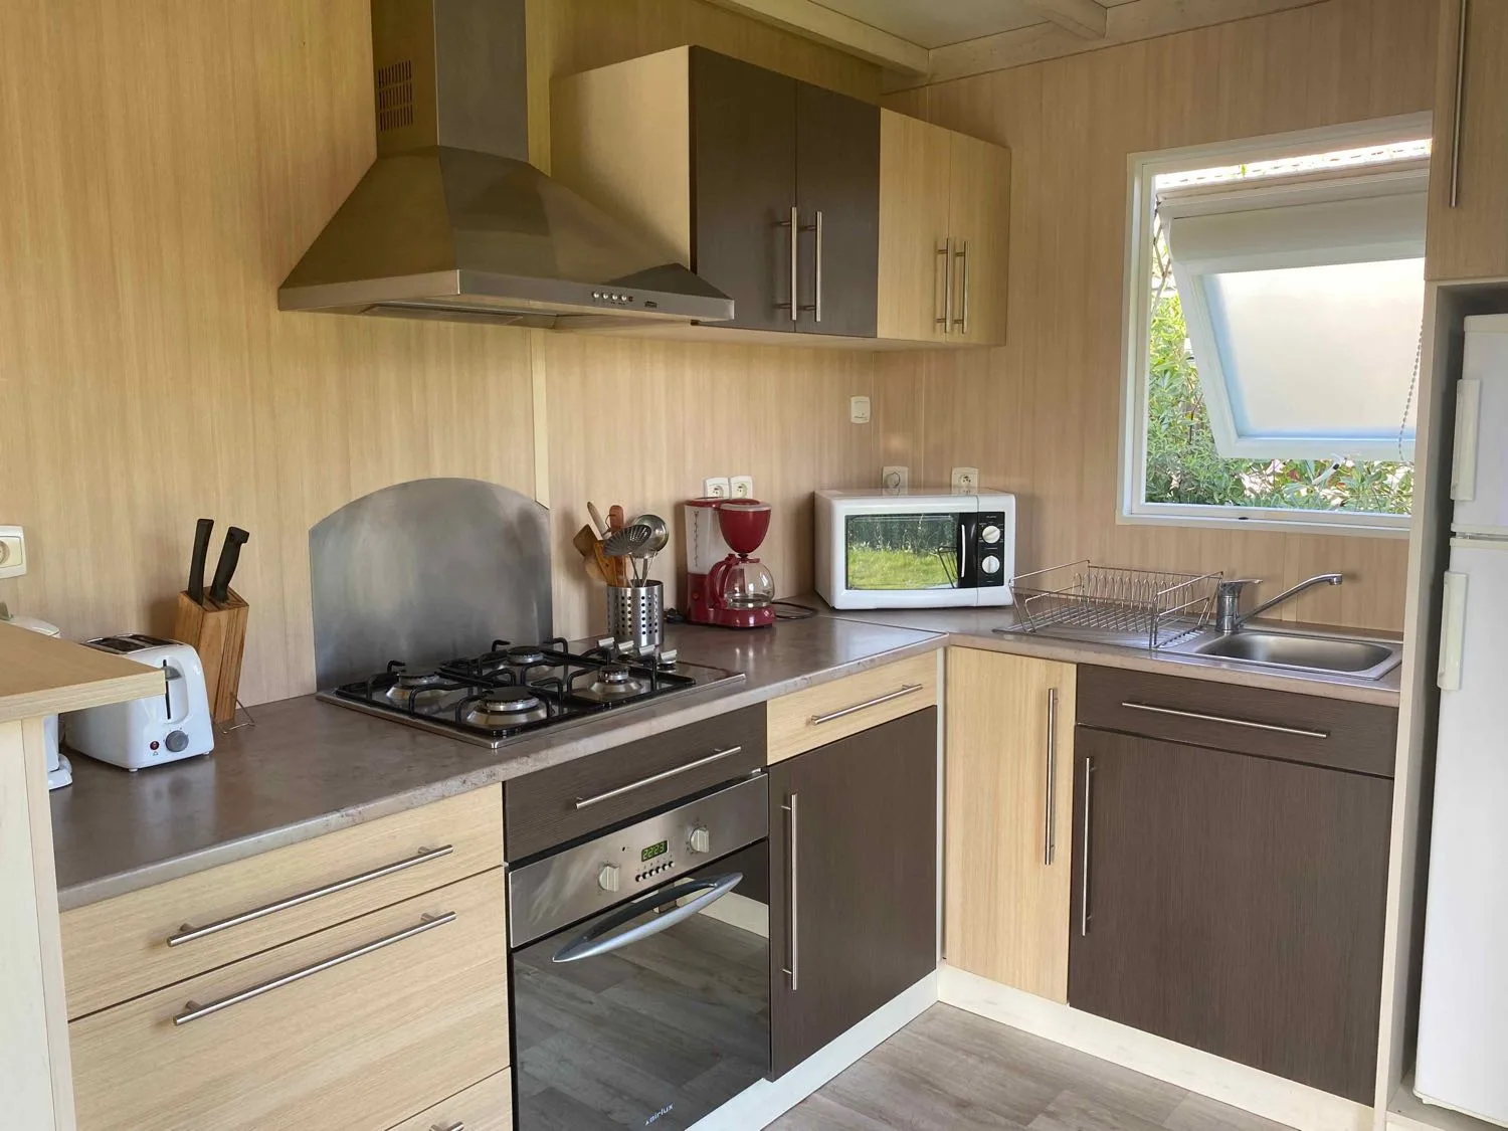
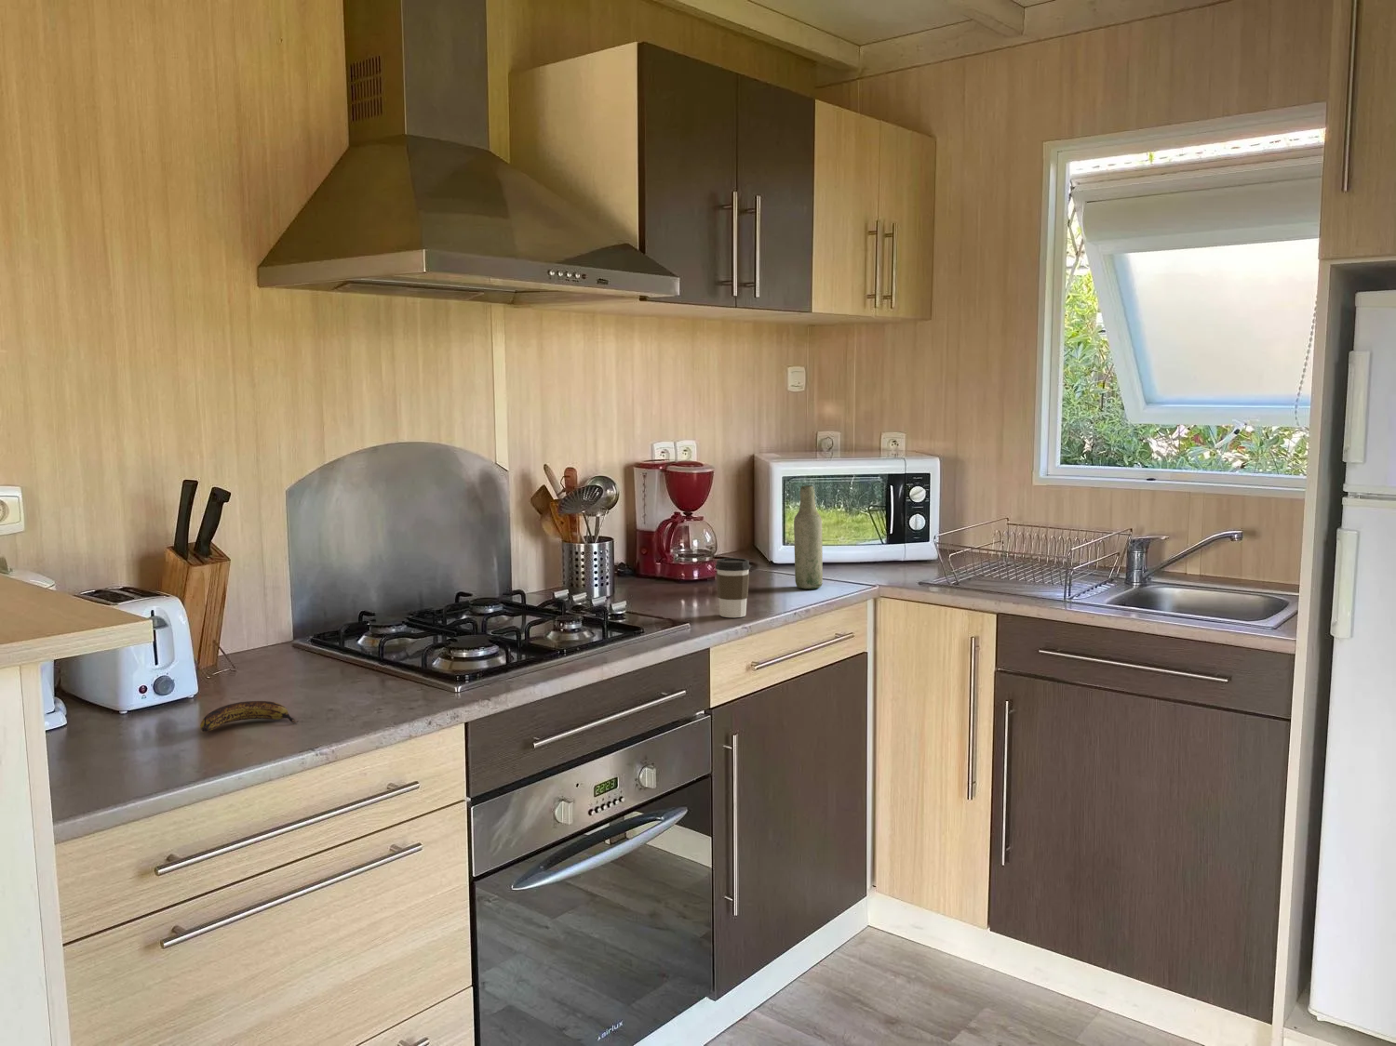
+ bottle [793,485,823,590]
+ banana [199,700,300,733]
+ coffee cup [714,557,751,619]
